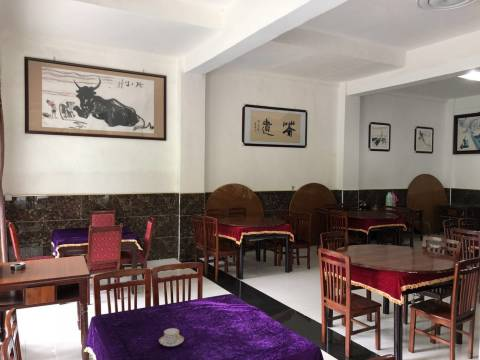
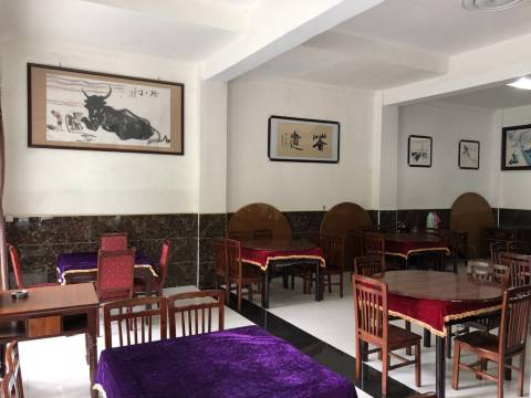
- teacup [158,327,185,347]
